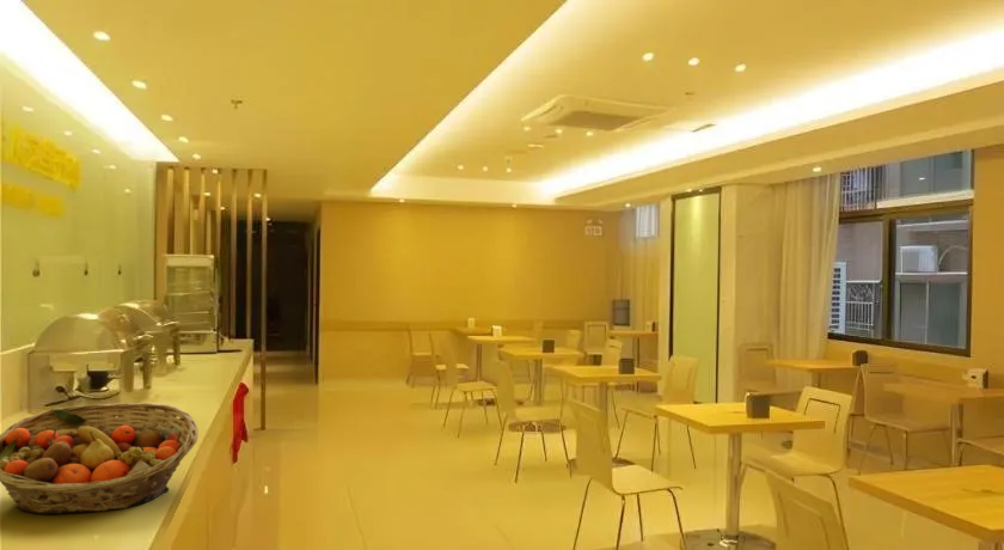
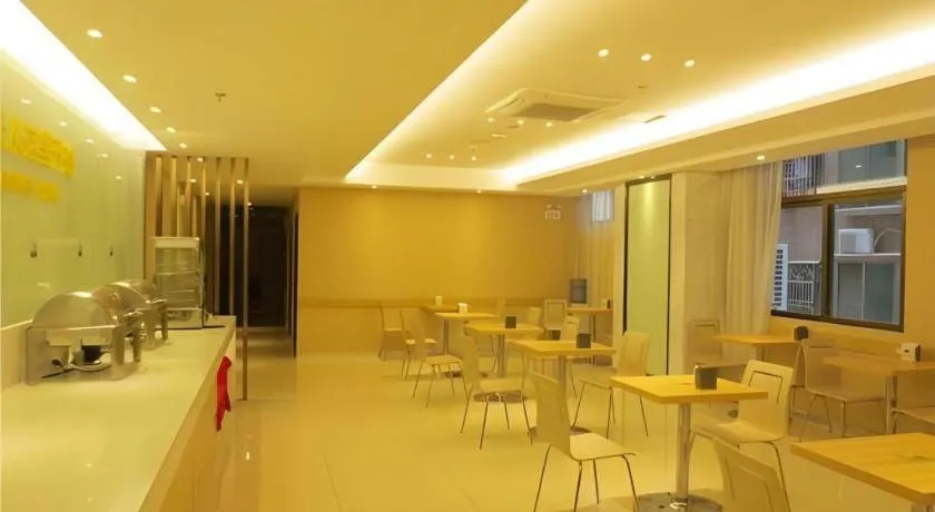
- fruit basket [0,402,200,515]
